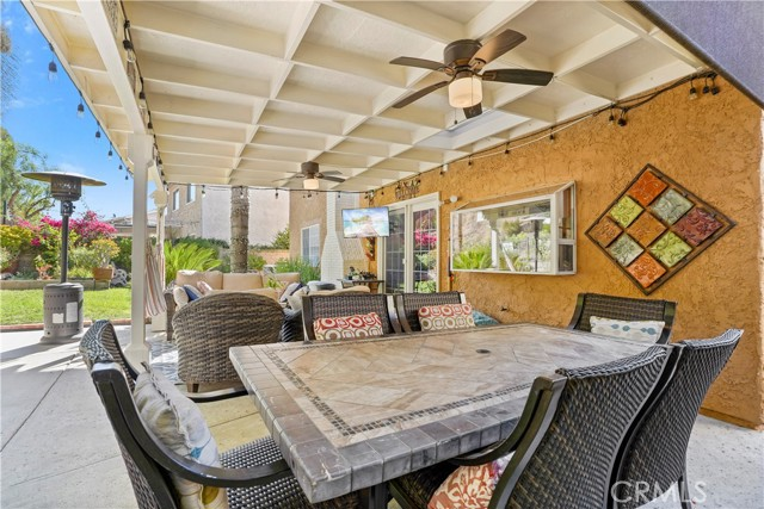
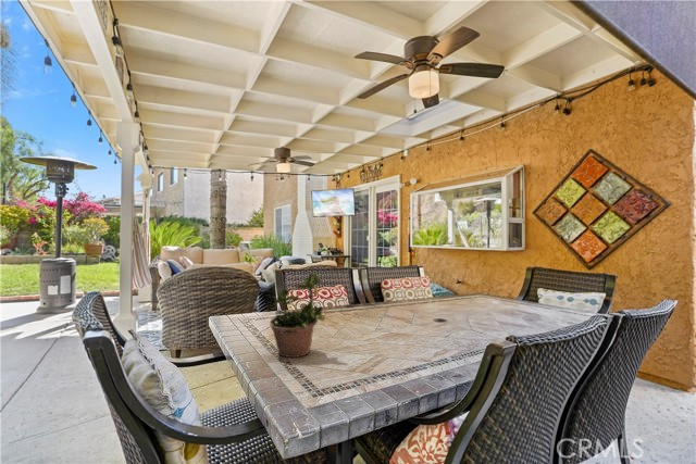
+ potted plant [269,272,326,359]
